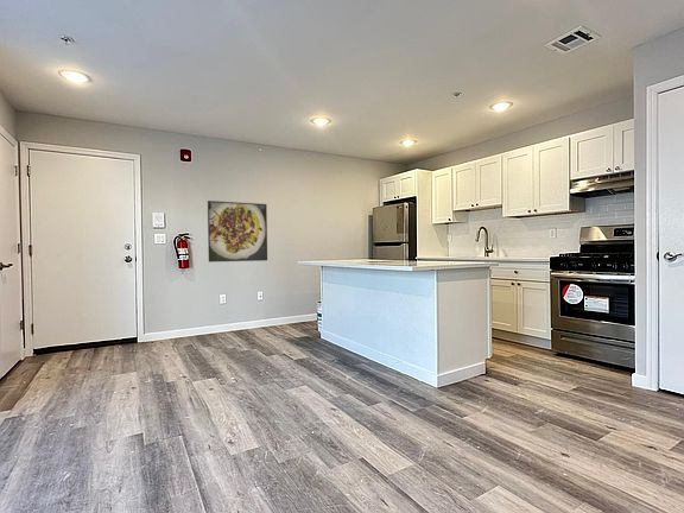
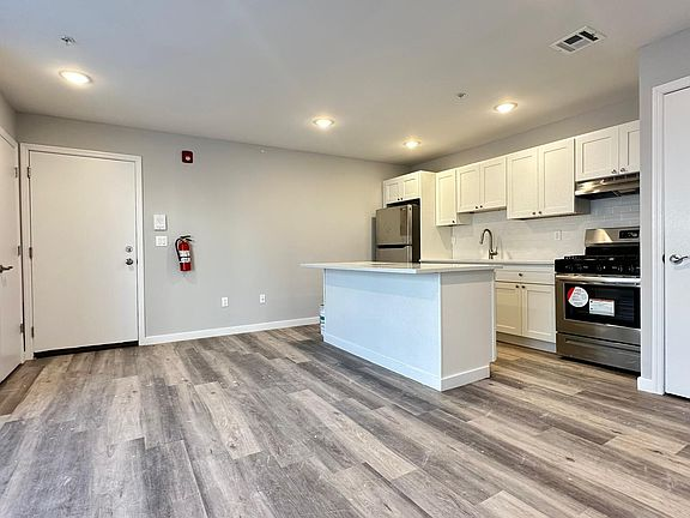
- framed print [207,200,268,264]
